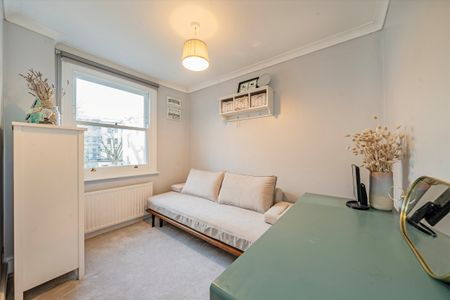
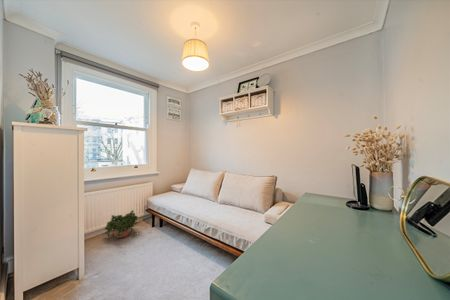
+ potted plant [104,210,139,239]
